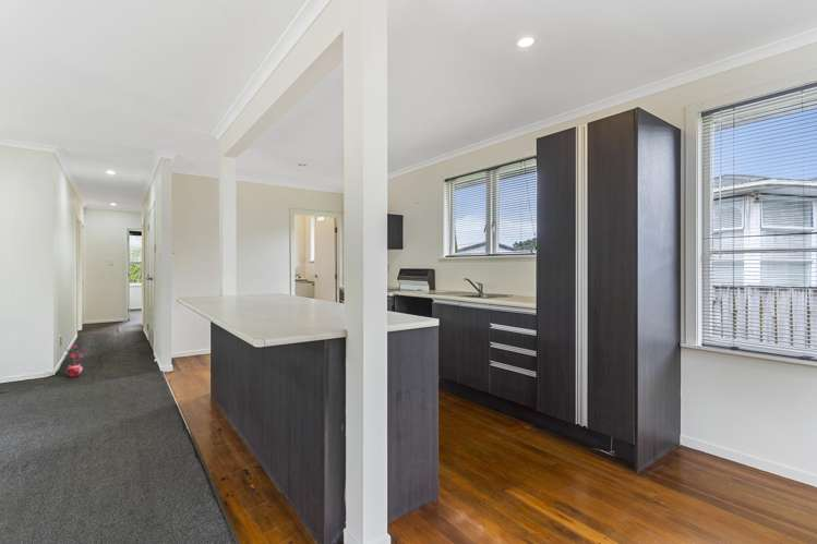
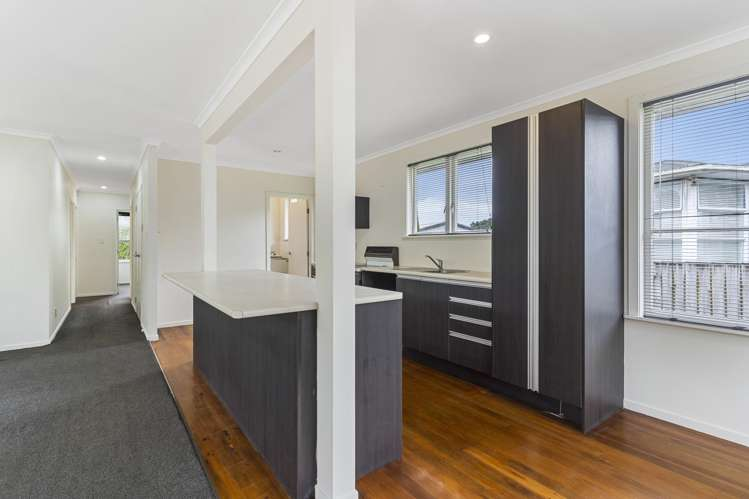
- potted plant [62,343,86,378]
